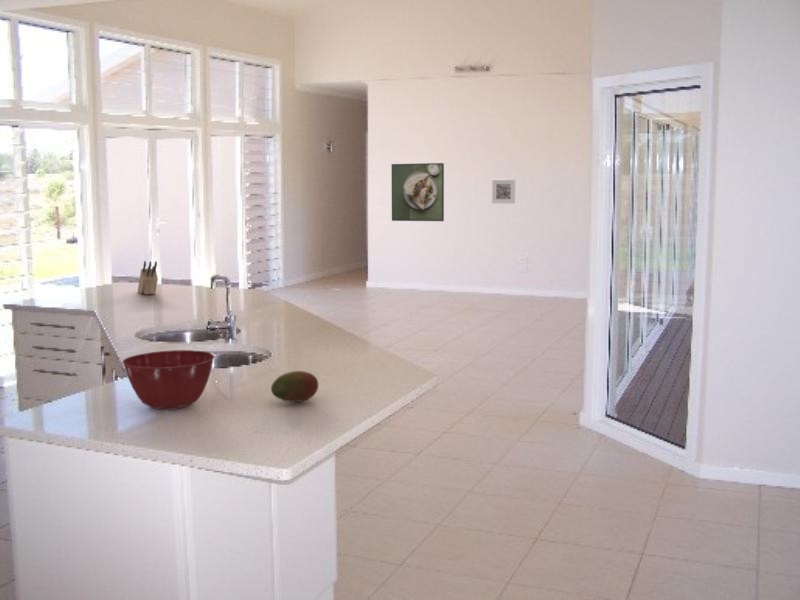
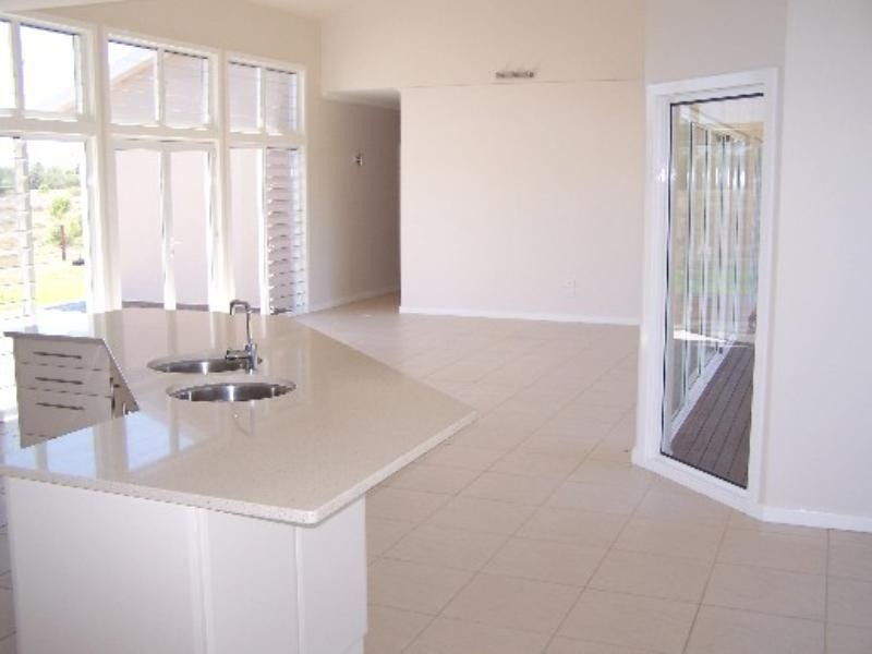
- mixing bowl [121,349,216,411]
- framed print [391,162,445,222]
- fruit [270,370,319,403]
- knife block [137,260,159,295]
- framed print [491,178,516,204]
